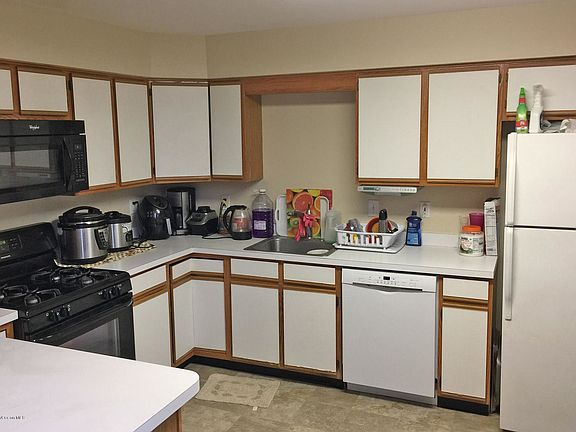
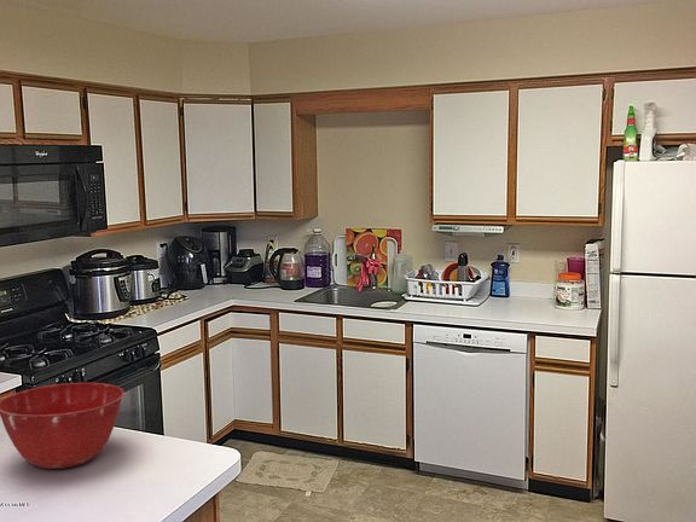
+ mixing bowl [0,382,126,470]
